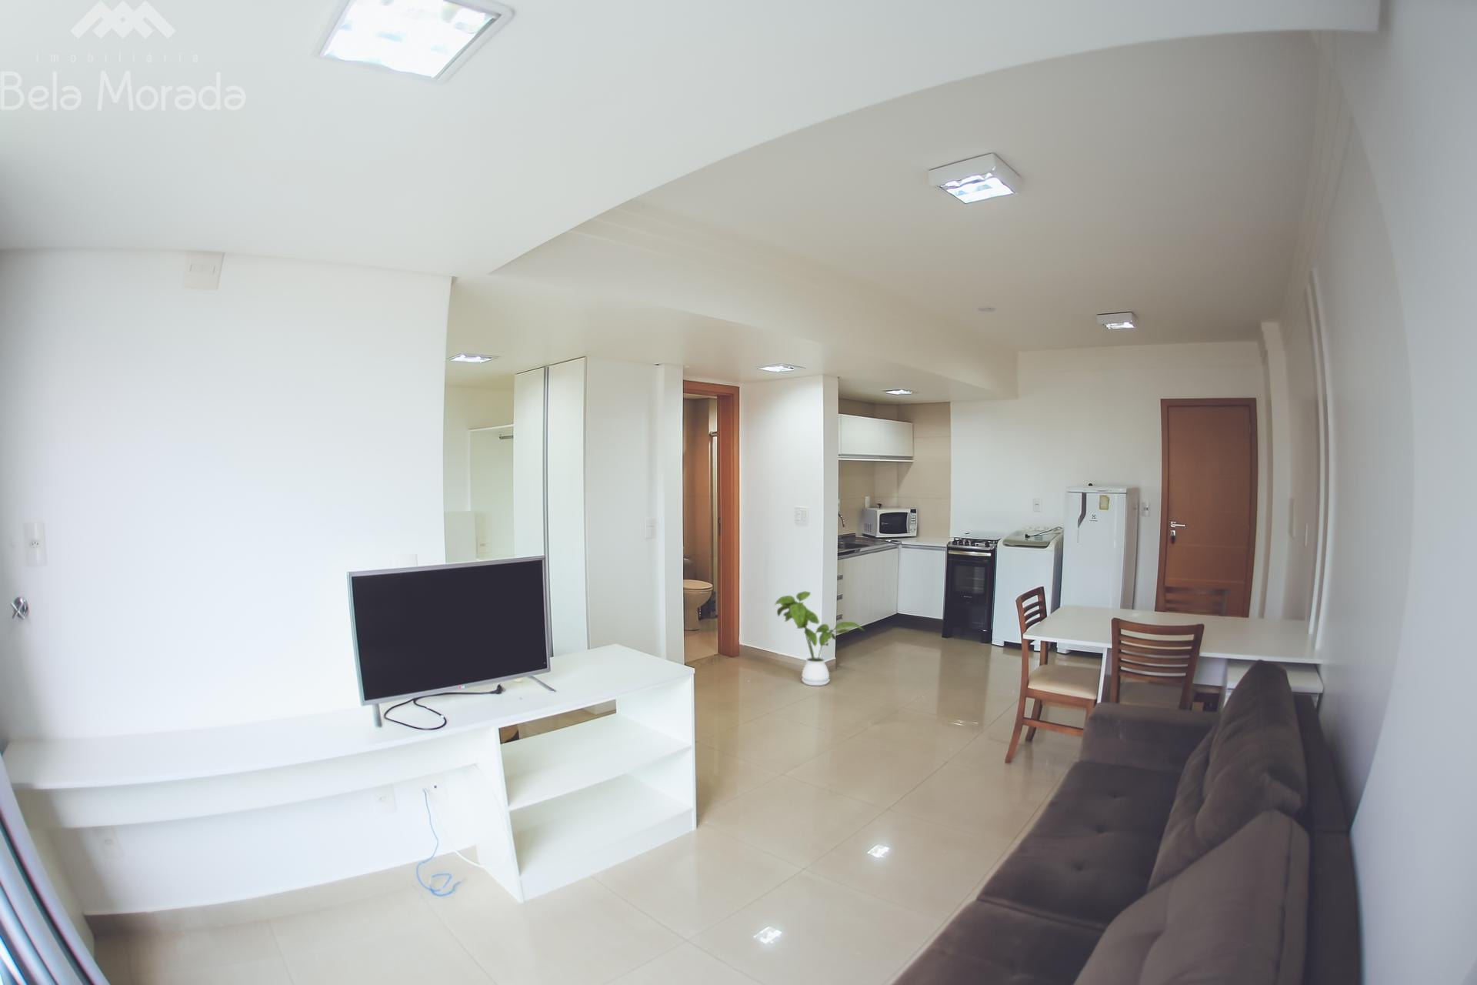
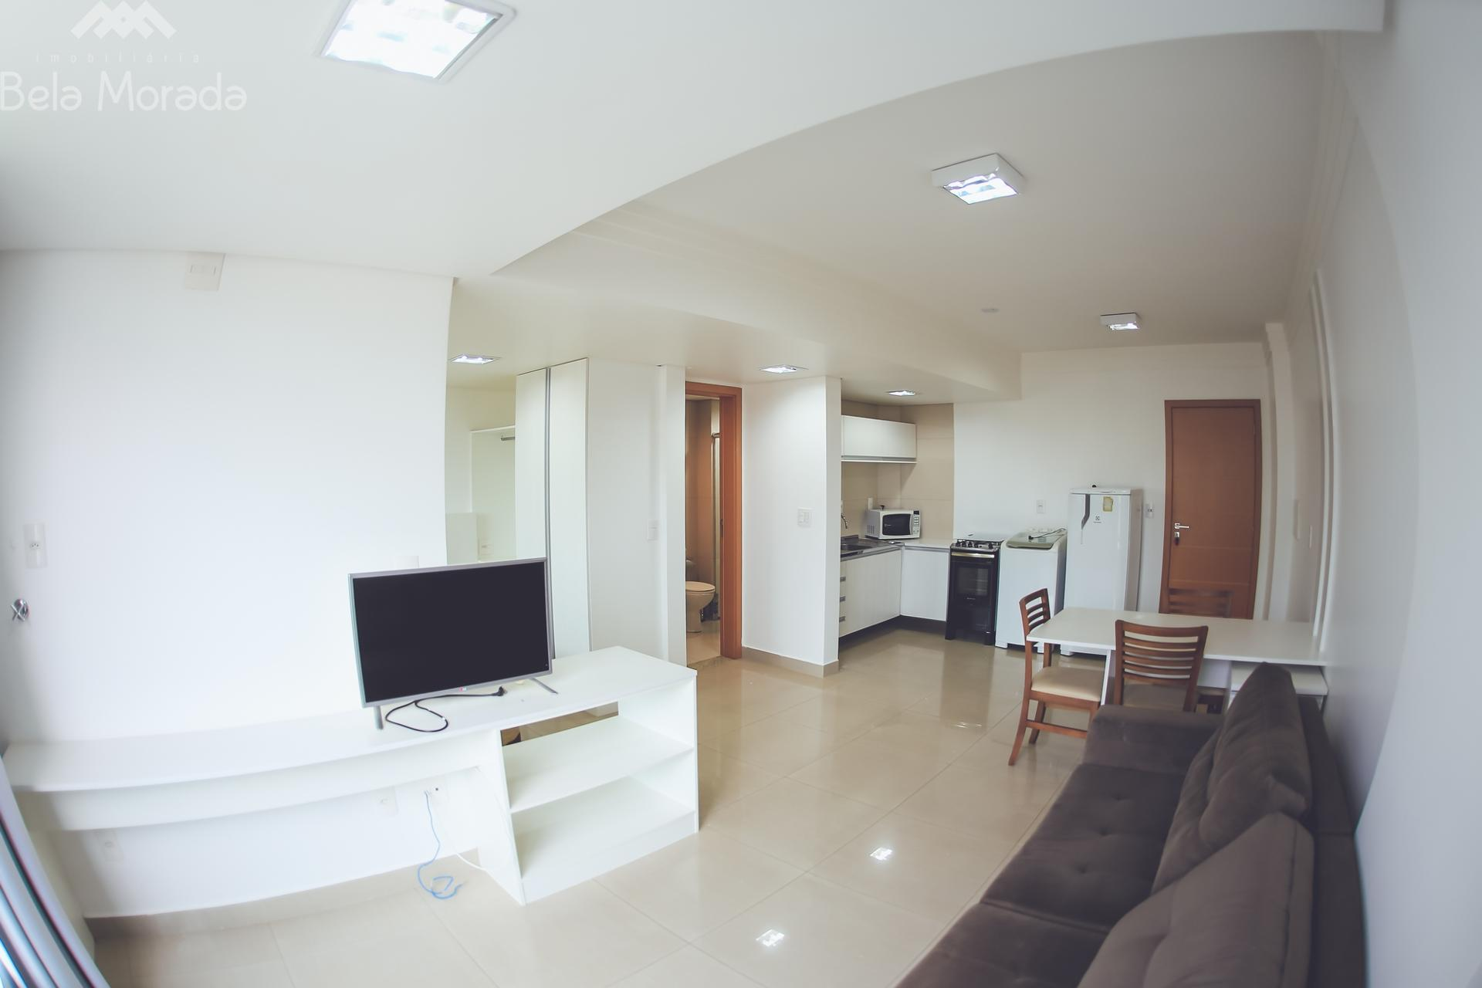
- house plant [773,590,866,686]
